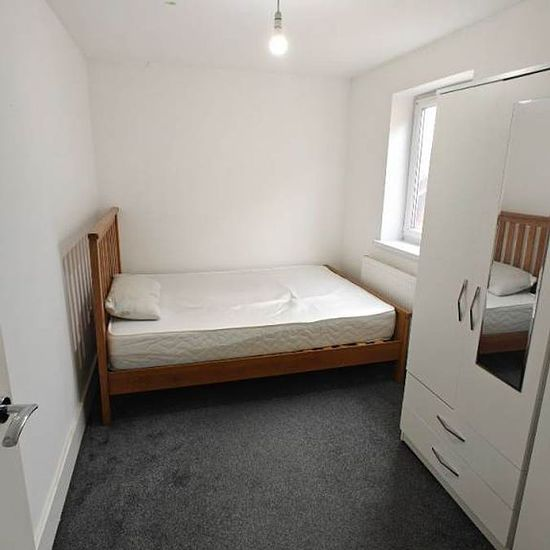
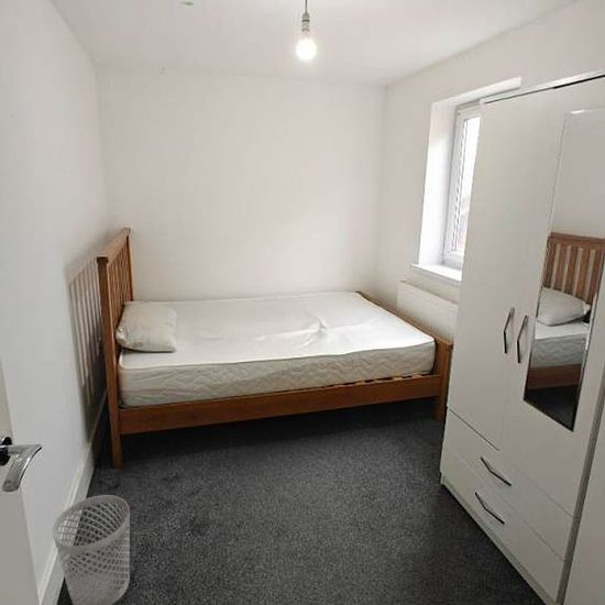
+ wastebasket [52,494,131,605]
